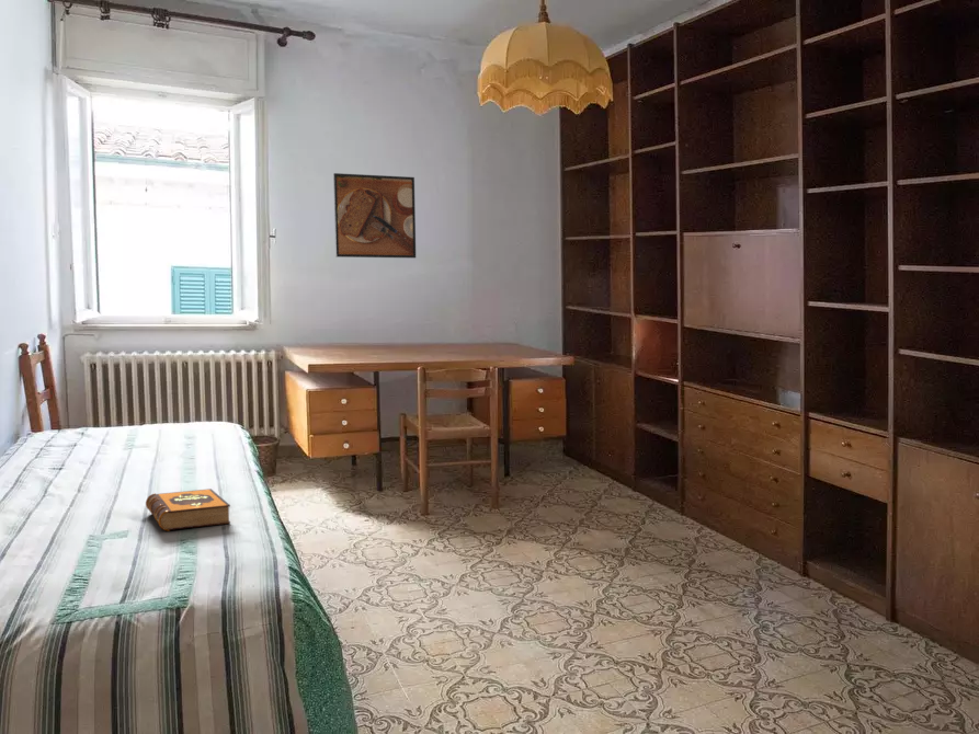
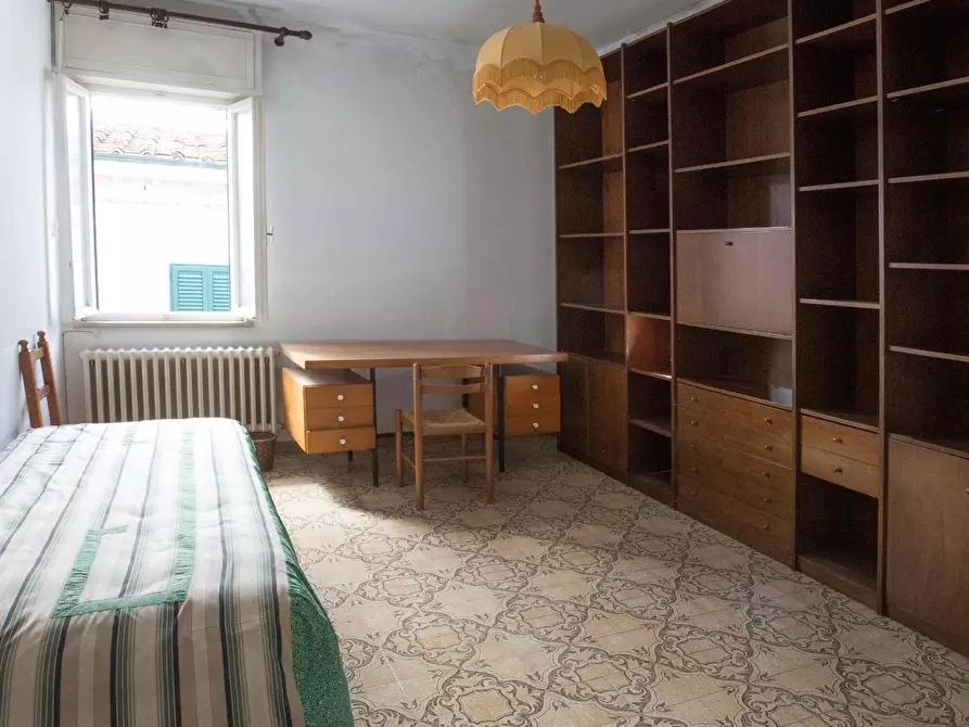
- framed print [332,172,417,259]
- hardback book [145,488,231,532]
